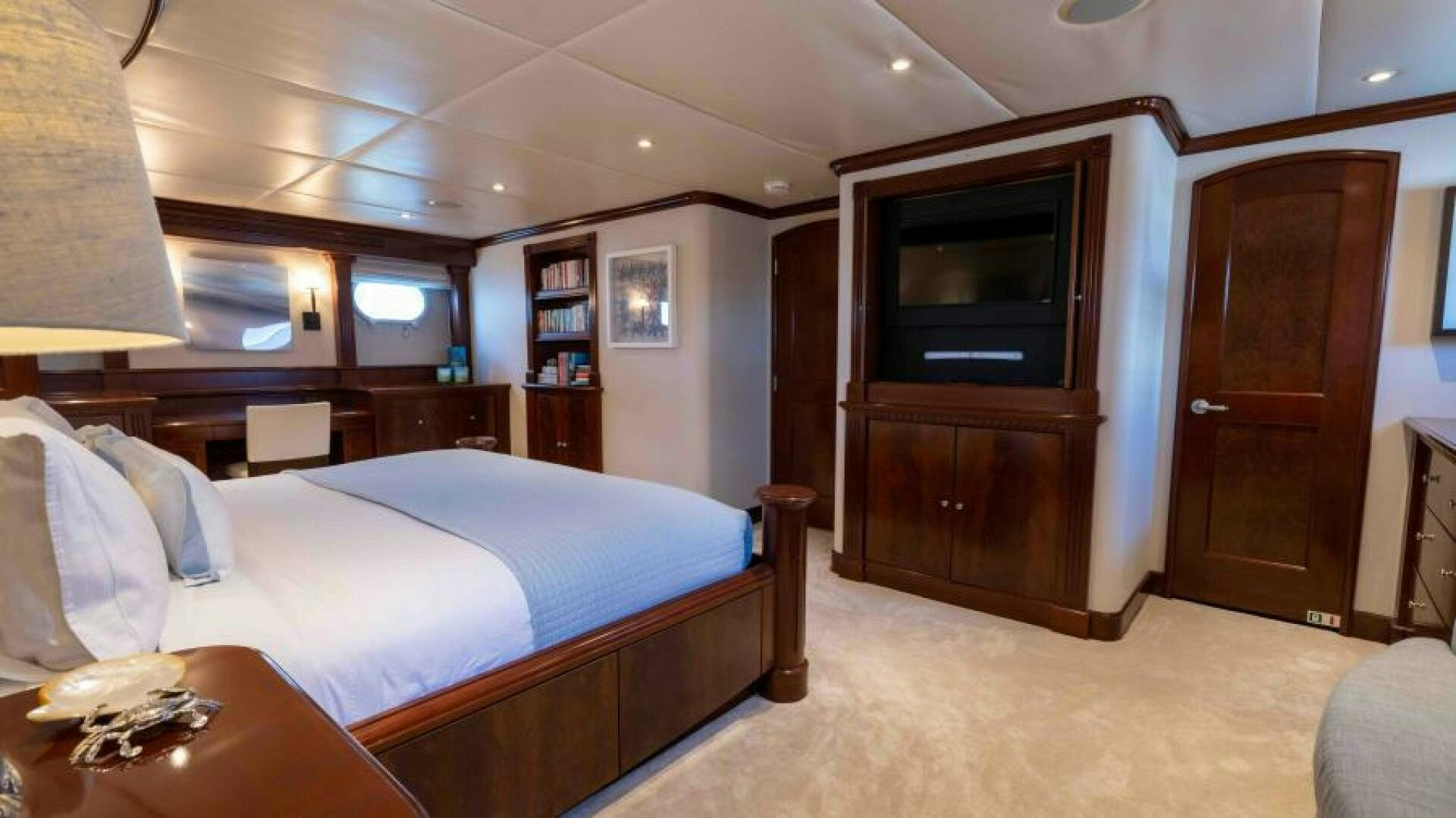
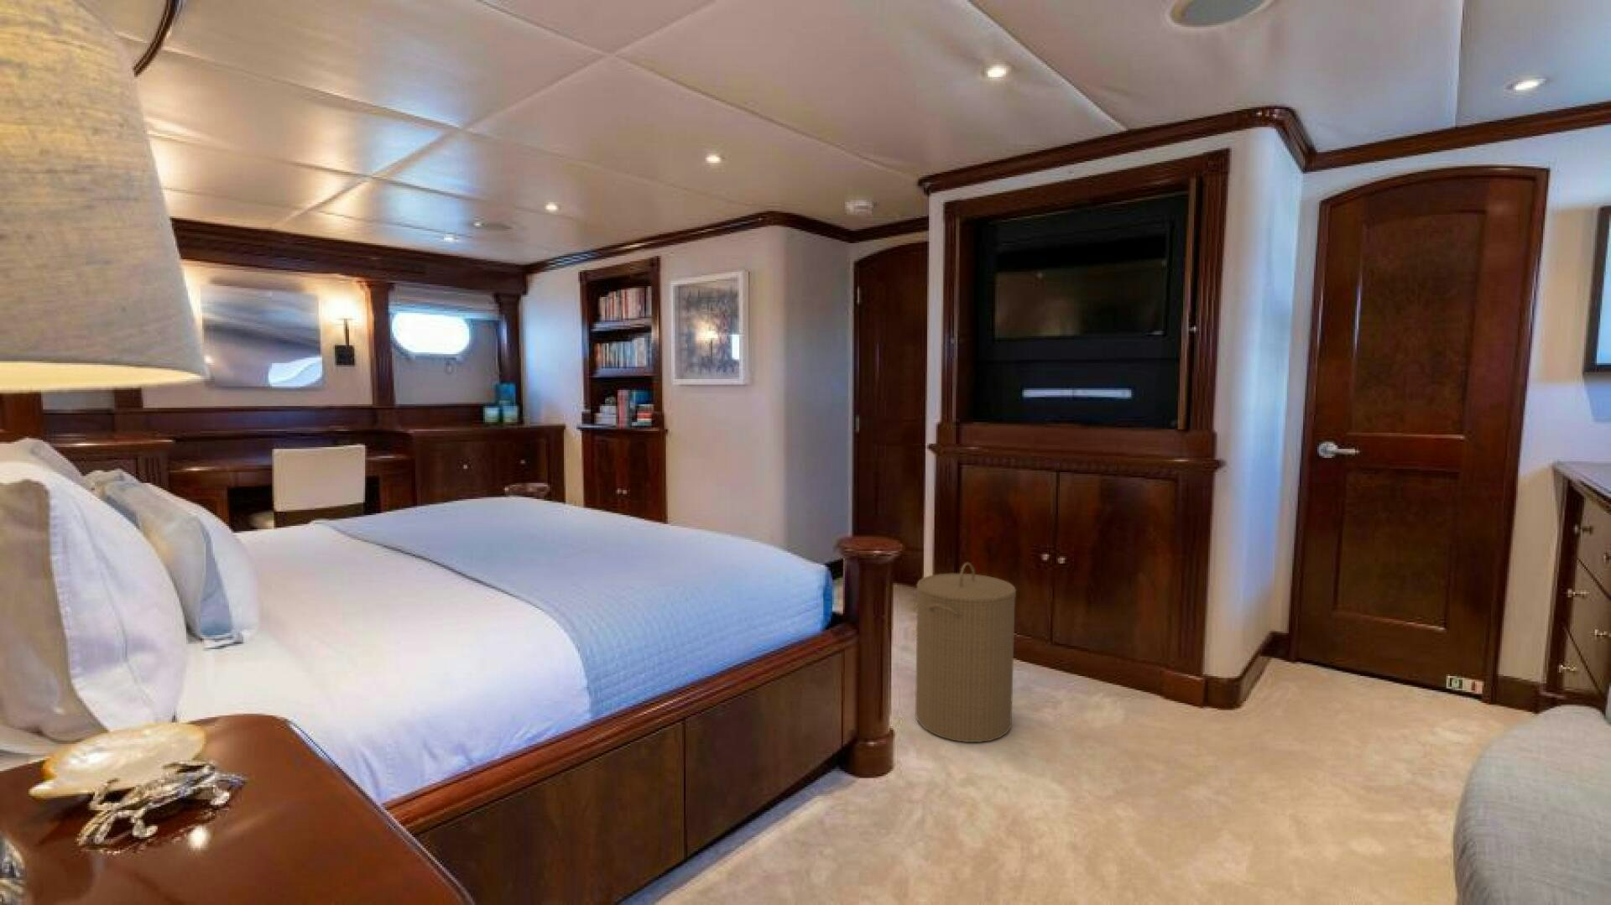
+ laundry hamper [915,562,1017,743]
